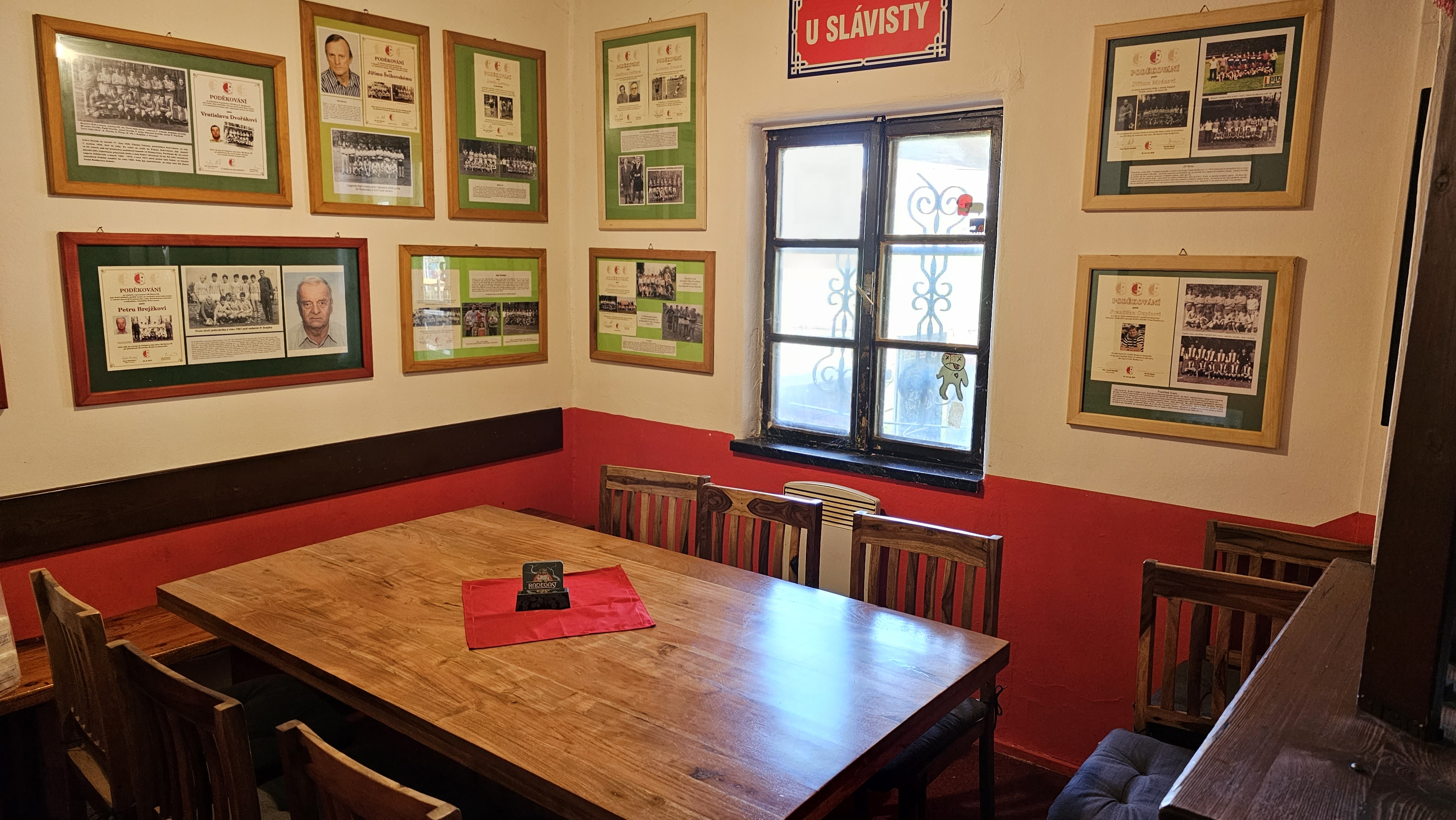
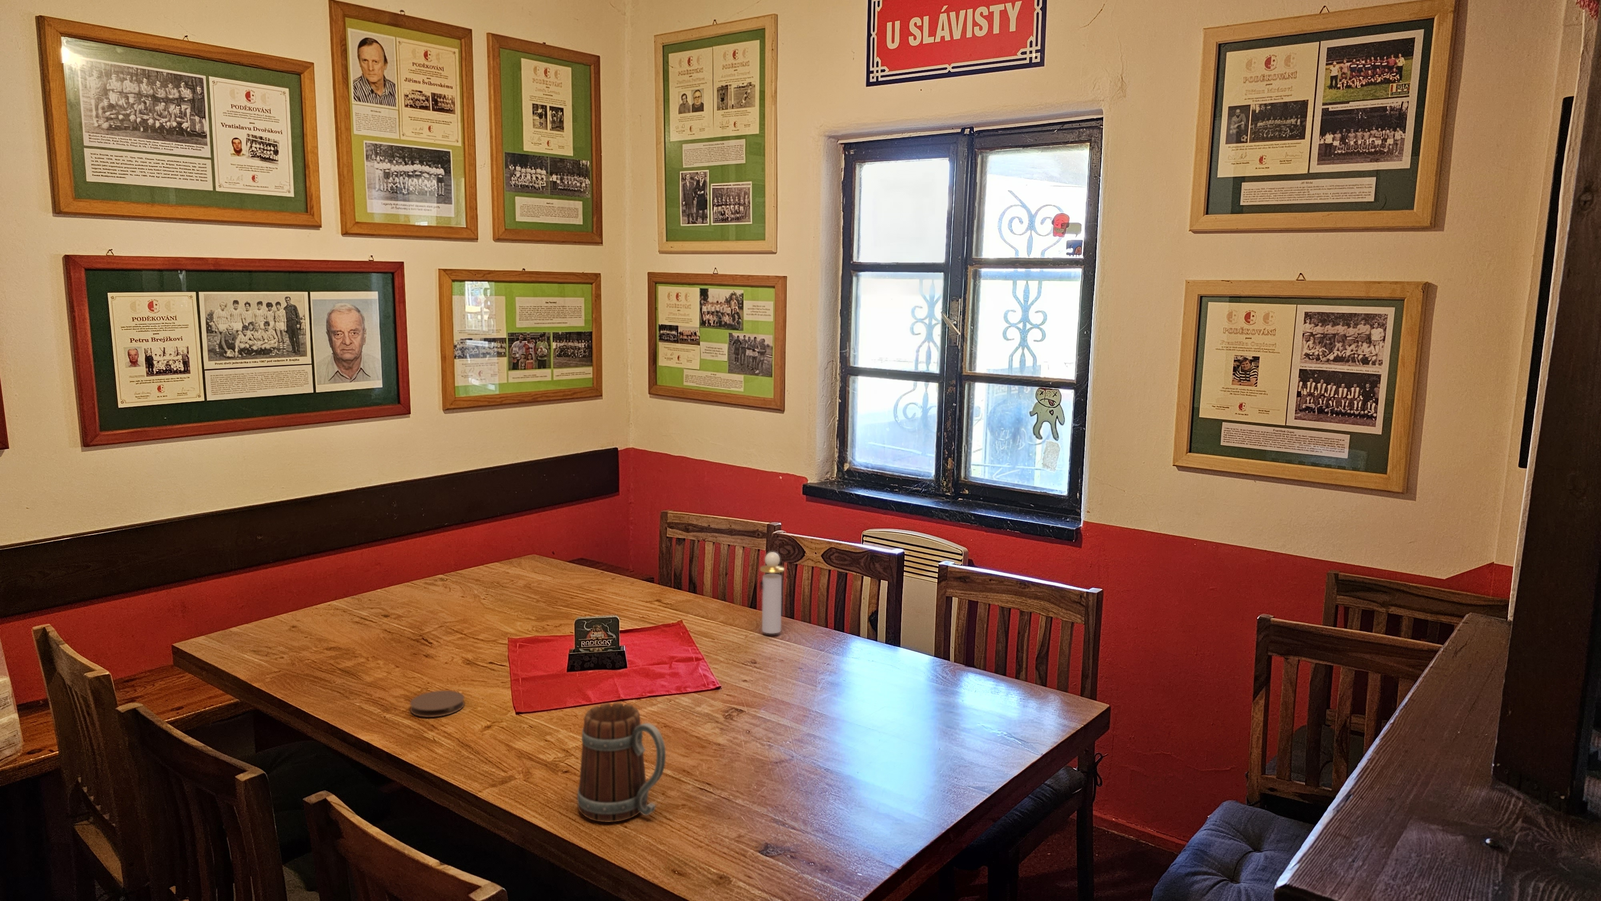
+ coaster [409,690,465,718]
+ perfume bottle [760,552,785,634]
+ beer mug [577,702,666,823]
